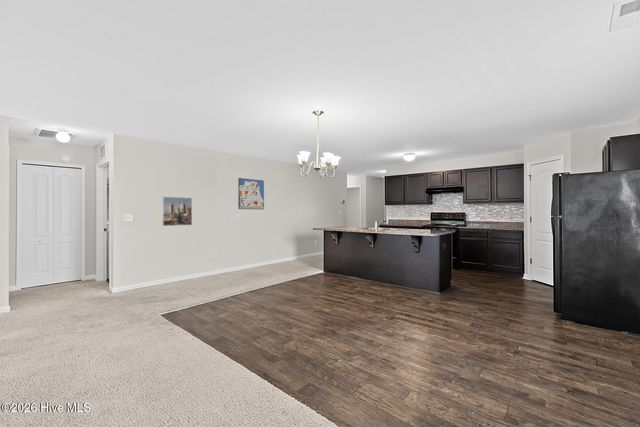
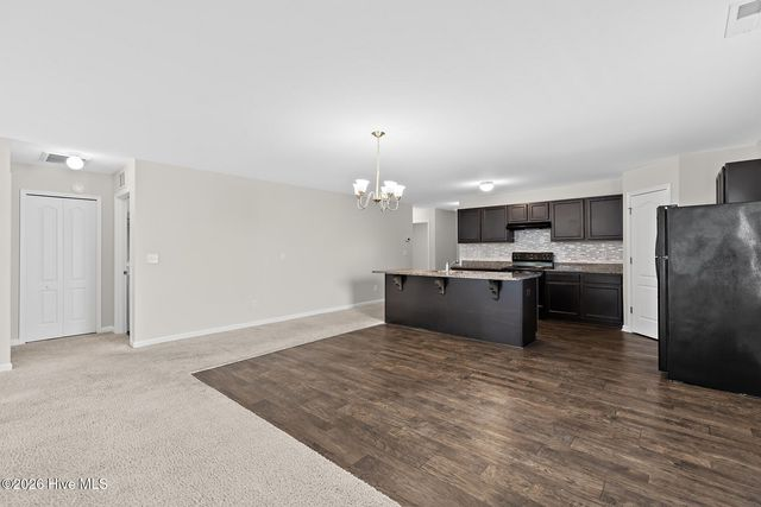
- wall art [237,177,265,210]
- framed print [161,196,193,227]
